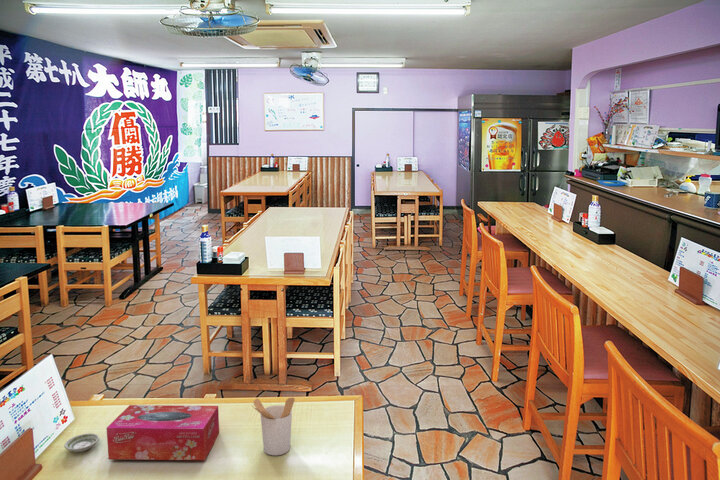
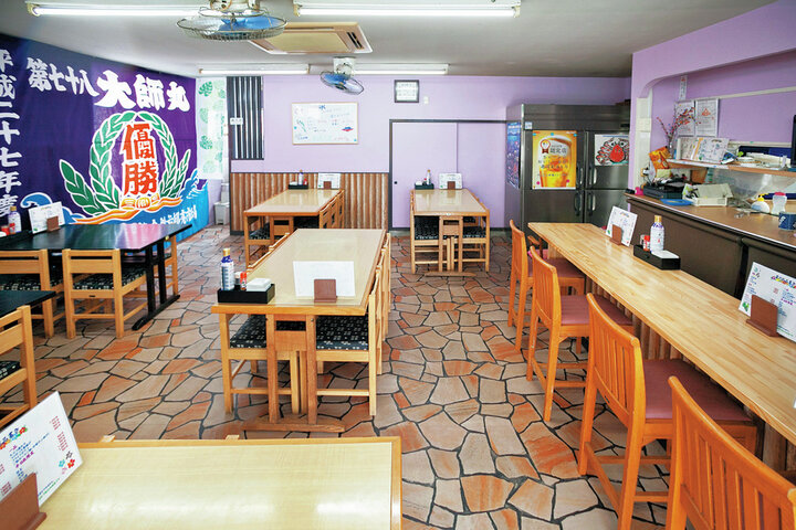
- saucer [63,432,100,453]
- tissue box [106,404,220,461]
- utensil holder [250,396,296,456]
